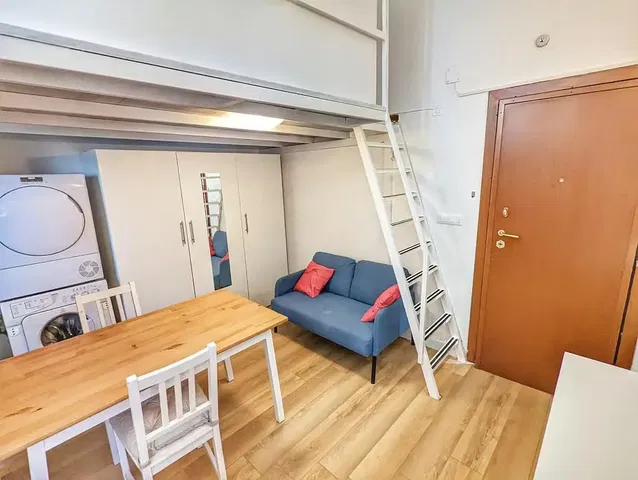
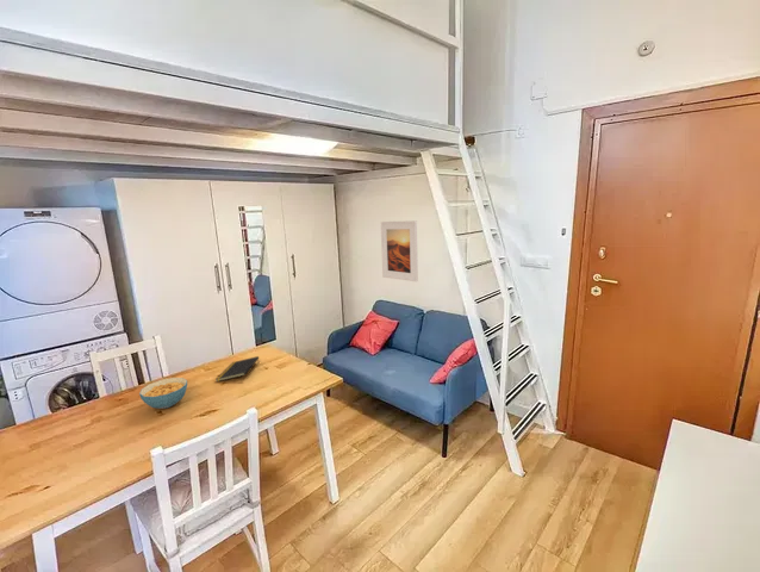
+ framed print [380,219,419,282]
+ cereal bowl [138,377,188,410]
+ notepad [214,355,260,383]
